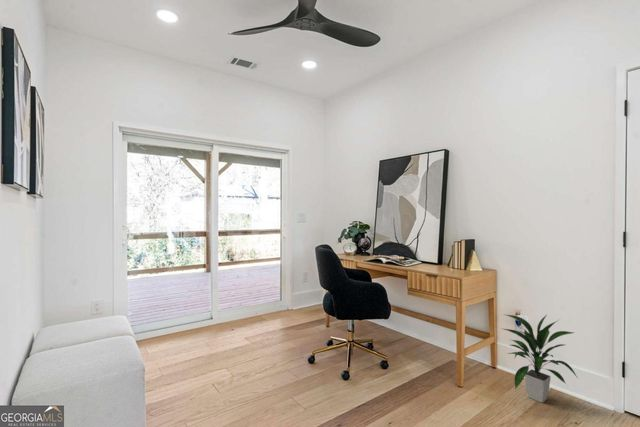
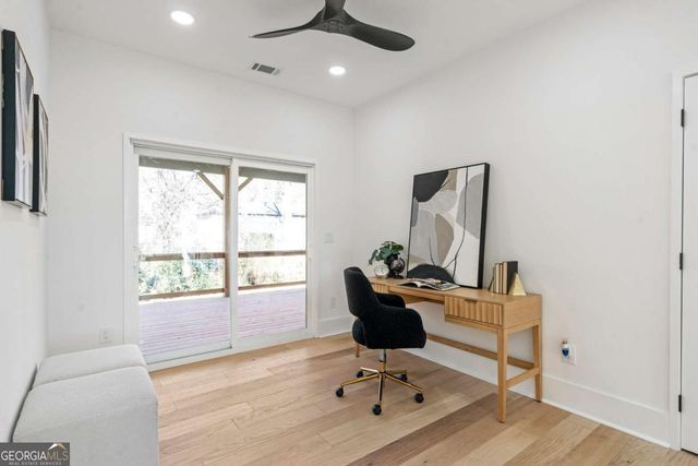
- indoor plant [500,313,578,404]
